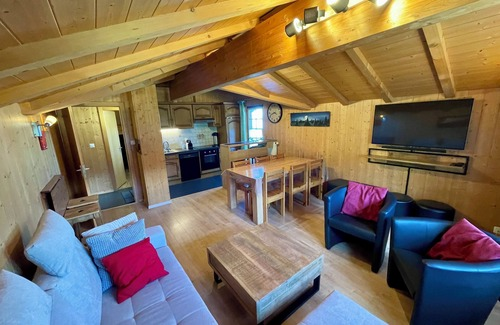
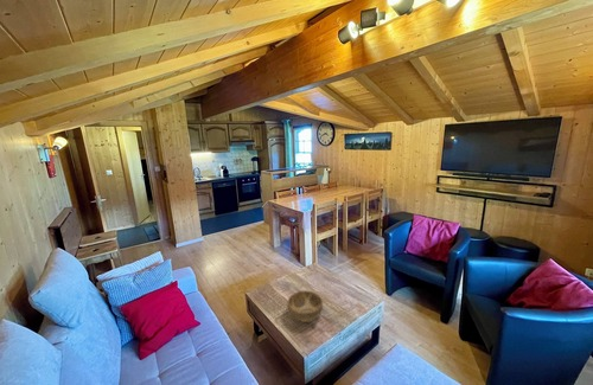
+ decorative bowl [286,289,324,323]
